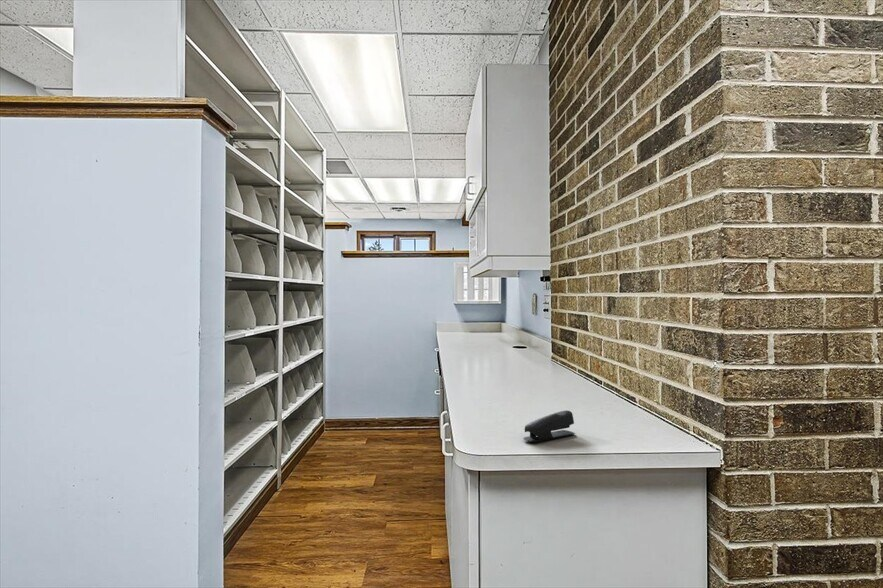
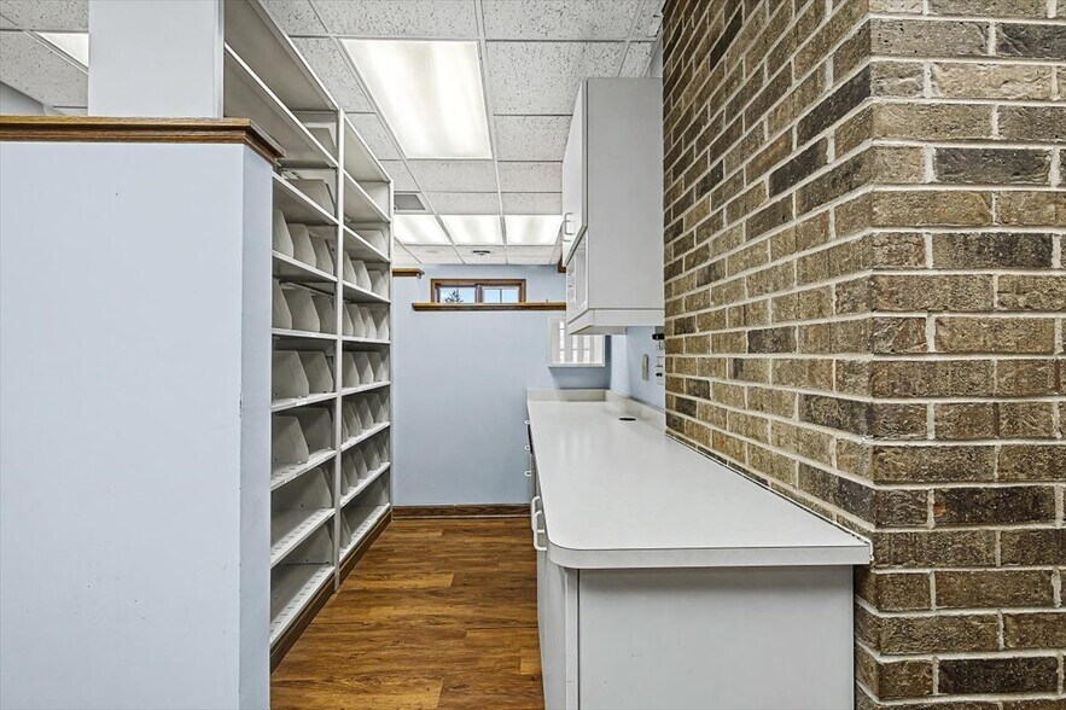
- stapler [522,409,576,443]
